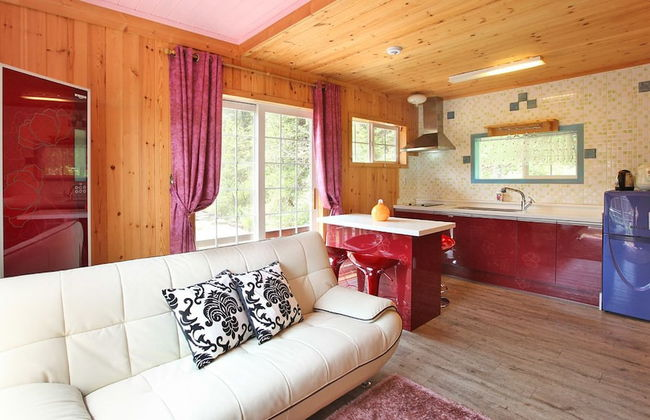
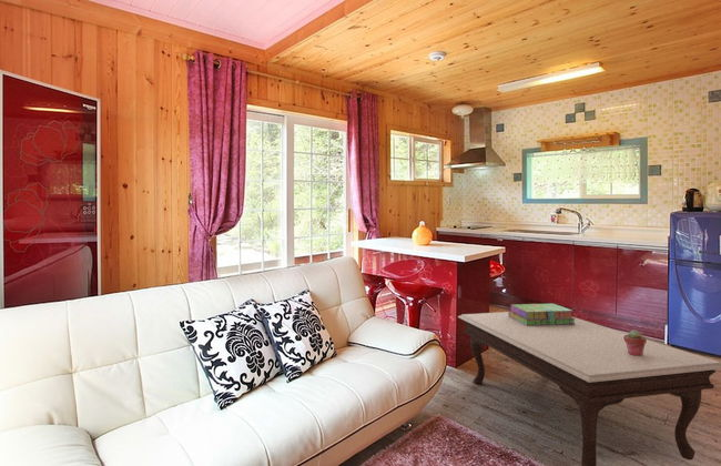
+ coffee table [457,311,721,466]
+ stack of books [508,303,575,326]
+ potted succulent [623,328,648,356]
